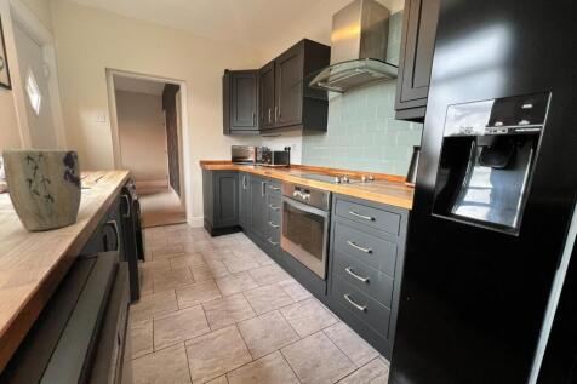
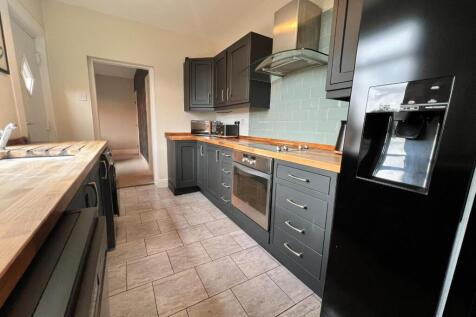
- plant pot [1,148,82,231]
